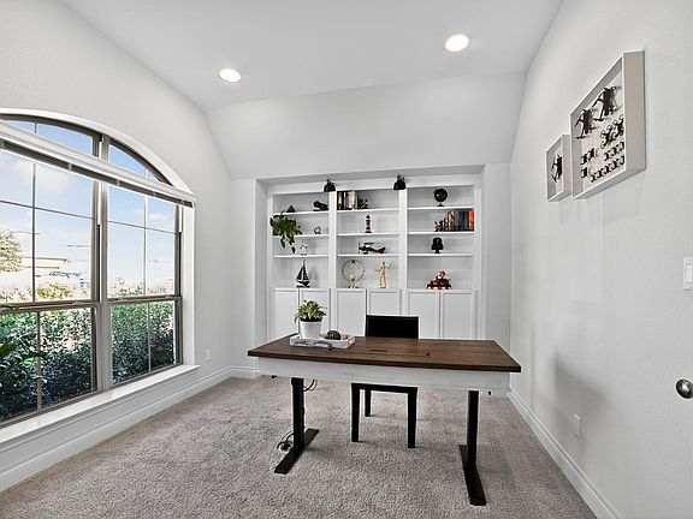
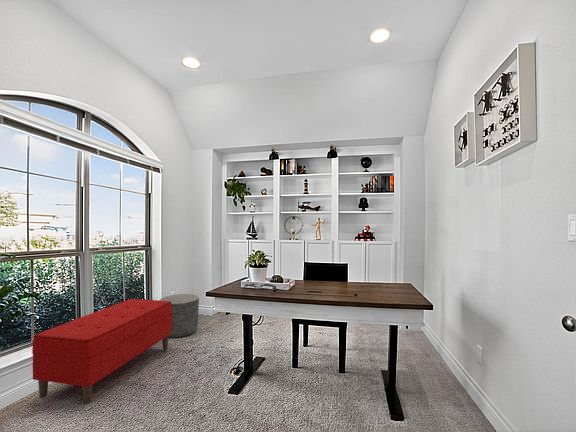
+ bench [31,298,172,405]
+ planter [158,293,200,338]
